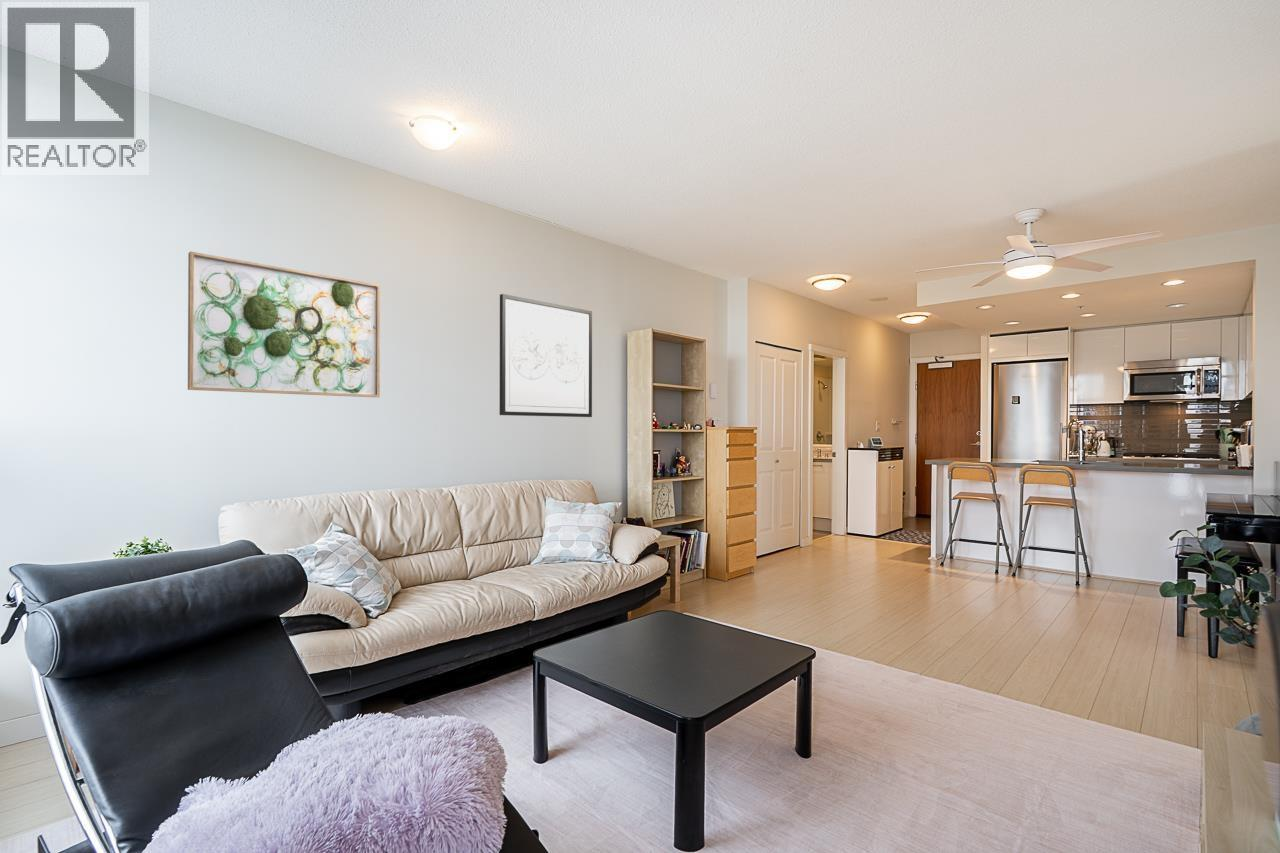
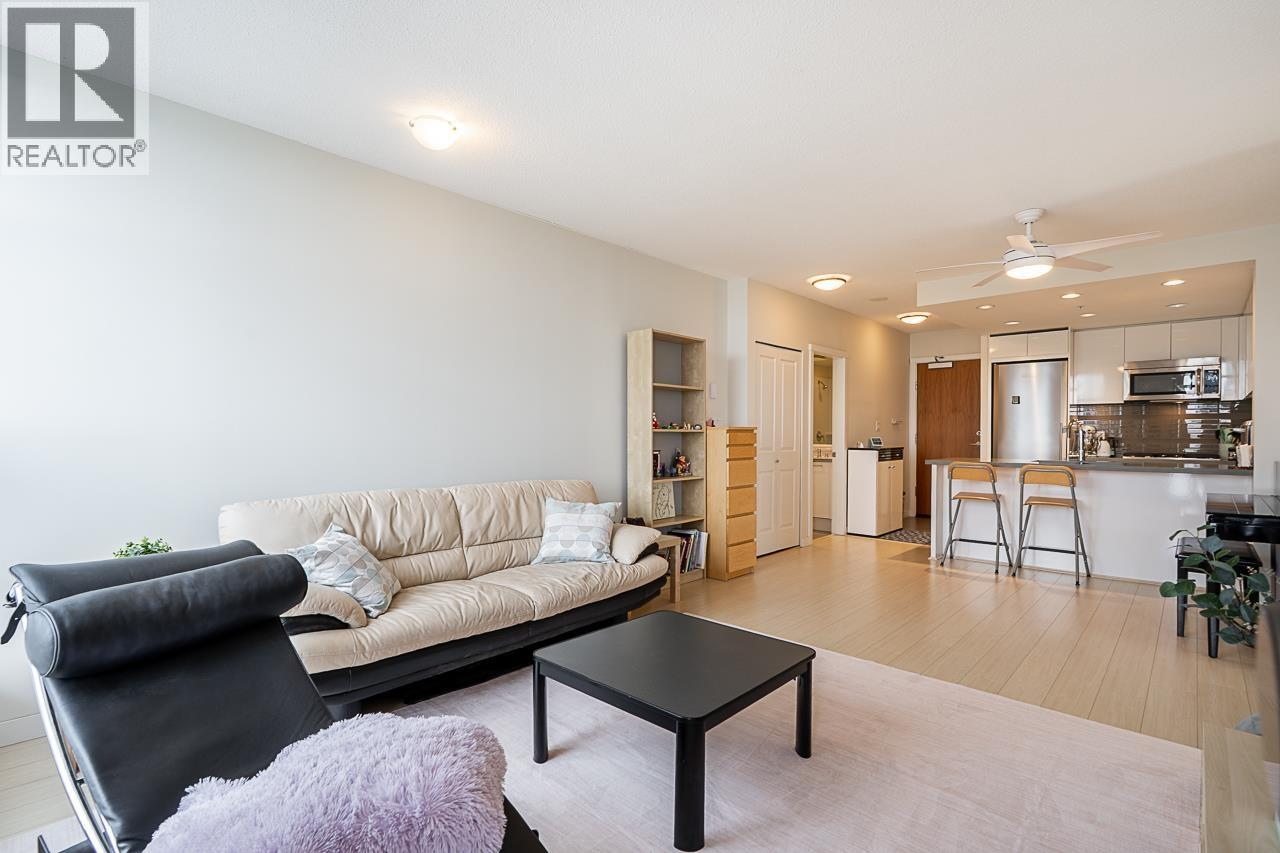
- wall art [187,251,381,398]
- wall art [499,293,593,418]
